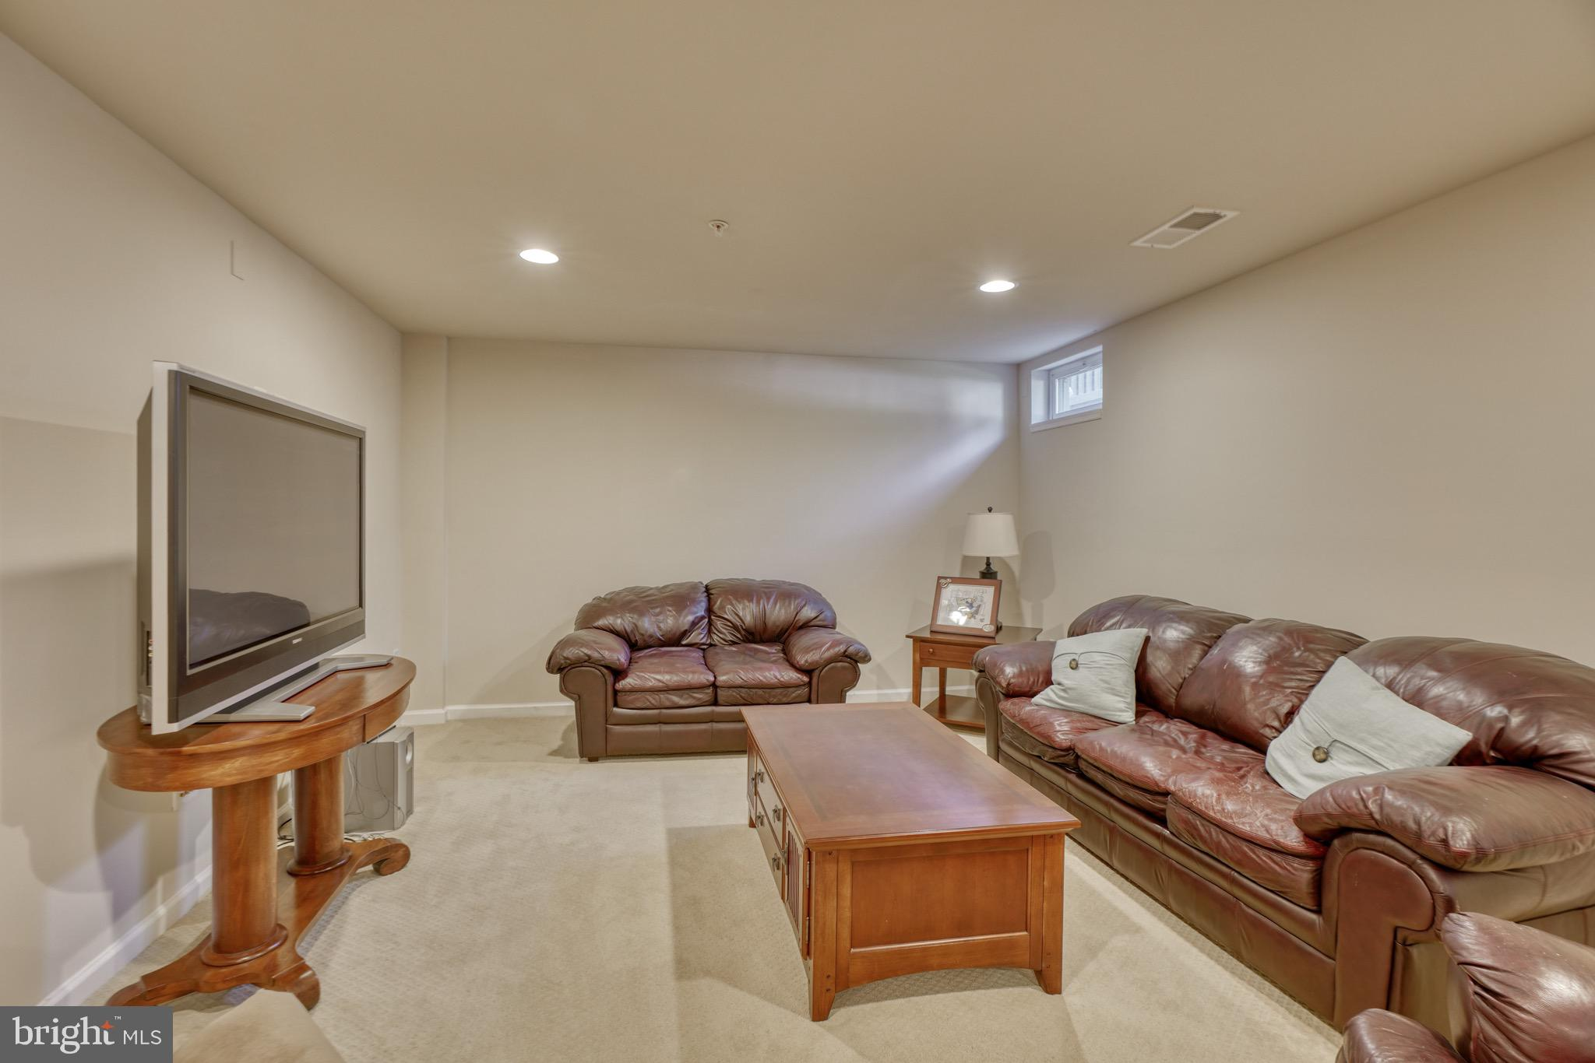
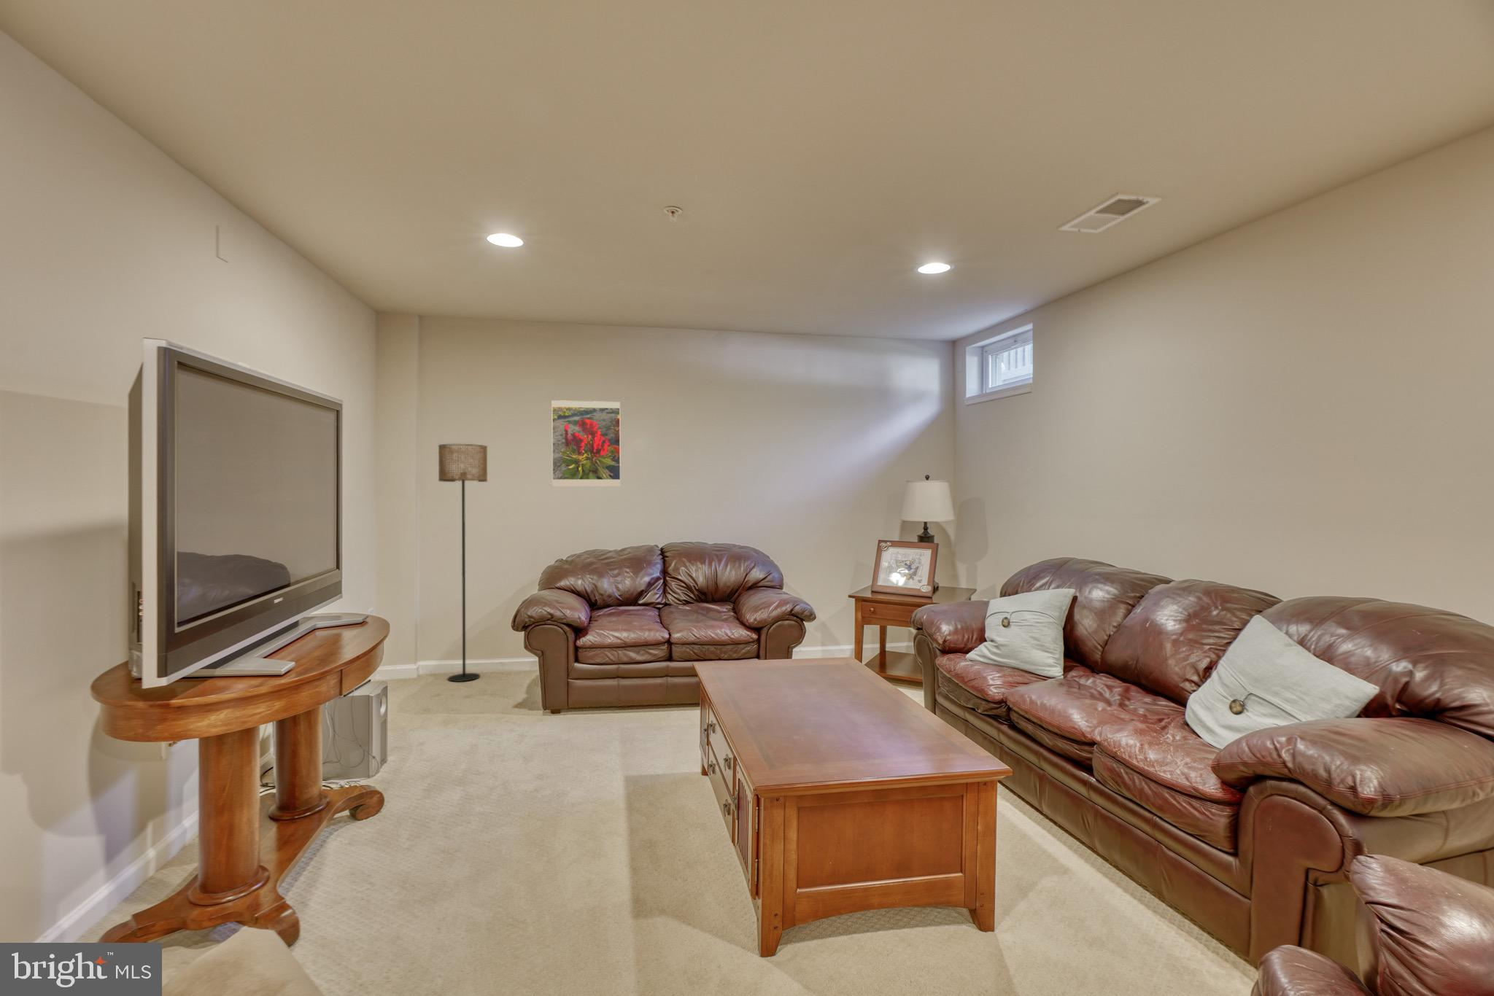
+ floor lamp [438,444,488,683]
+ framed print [551,399,621,487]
